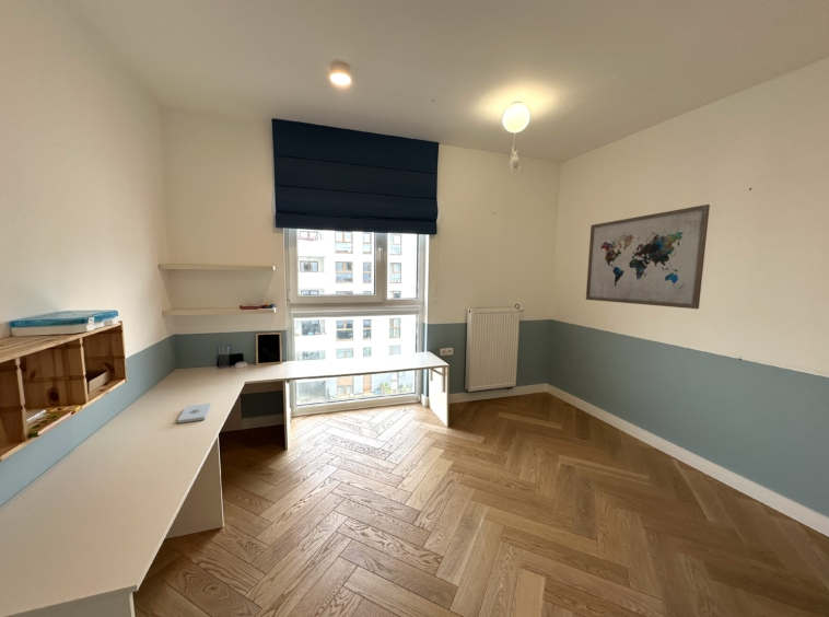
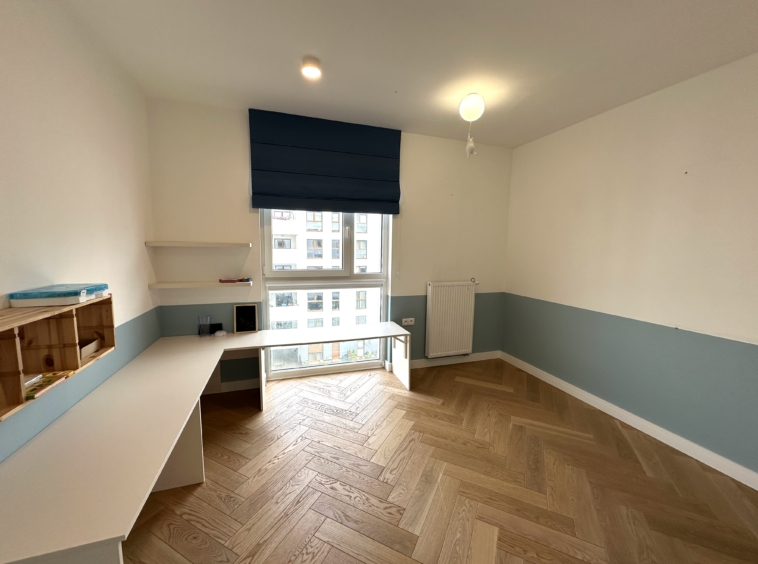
- notepad [177,403,212,424]
- wall art [585,203,711,310]
